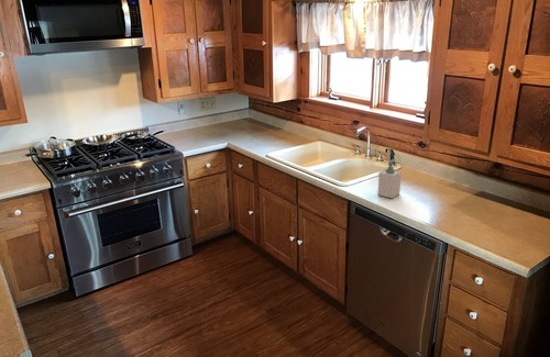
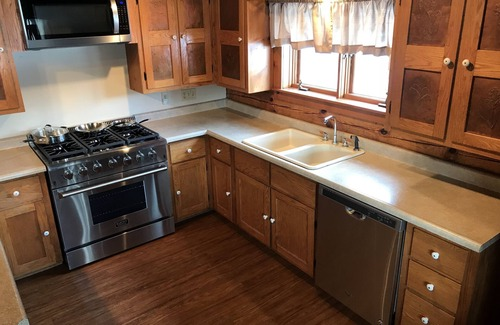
- soap bottle [377,158,403,200]
